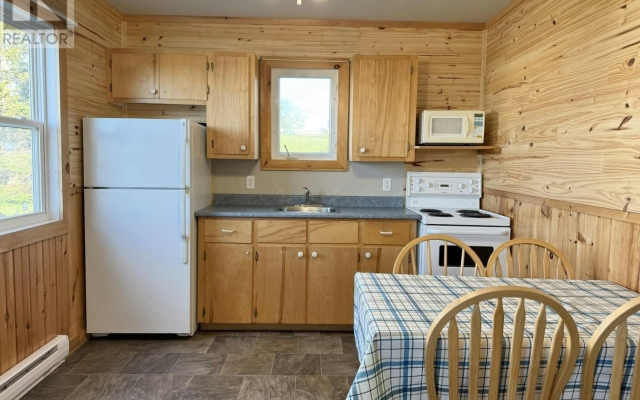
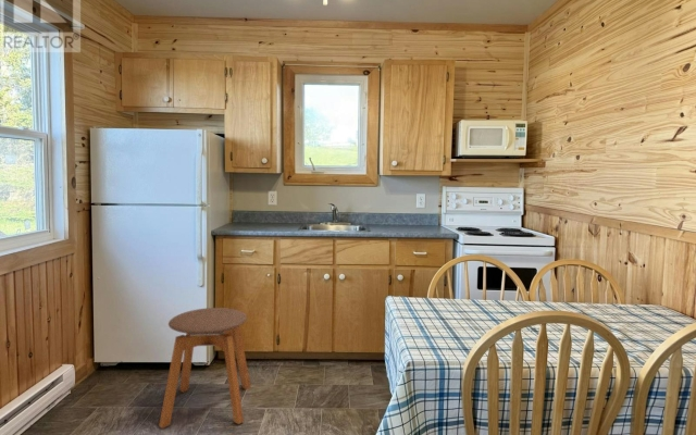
+ stool [158,307,252,430]
